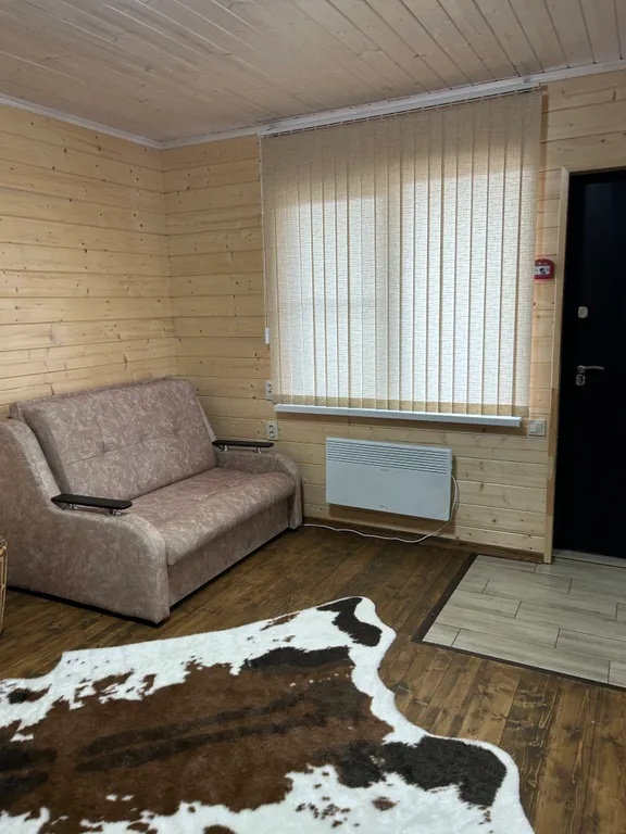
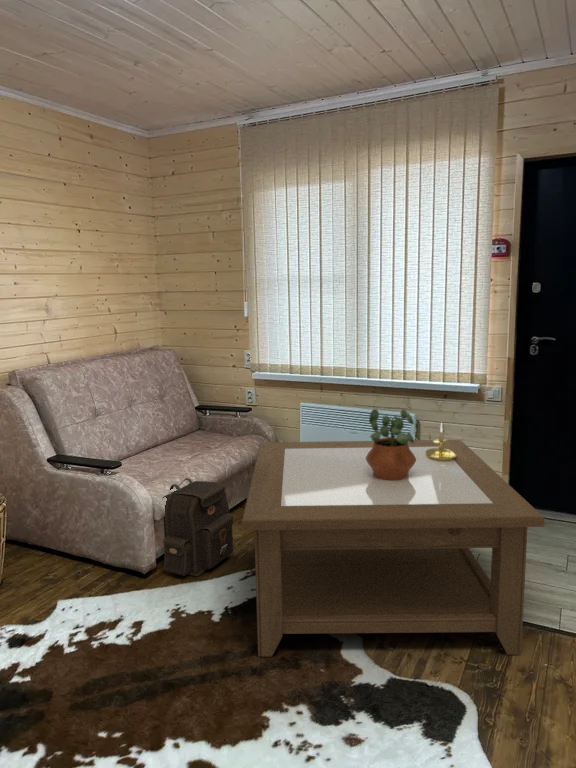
+ candle holder [425,421,456,461]
+ coffee table [241,439,546,658]
+ potted plant [366,408,417,480]
+ backpack [162,477,234,577]
